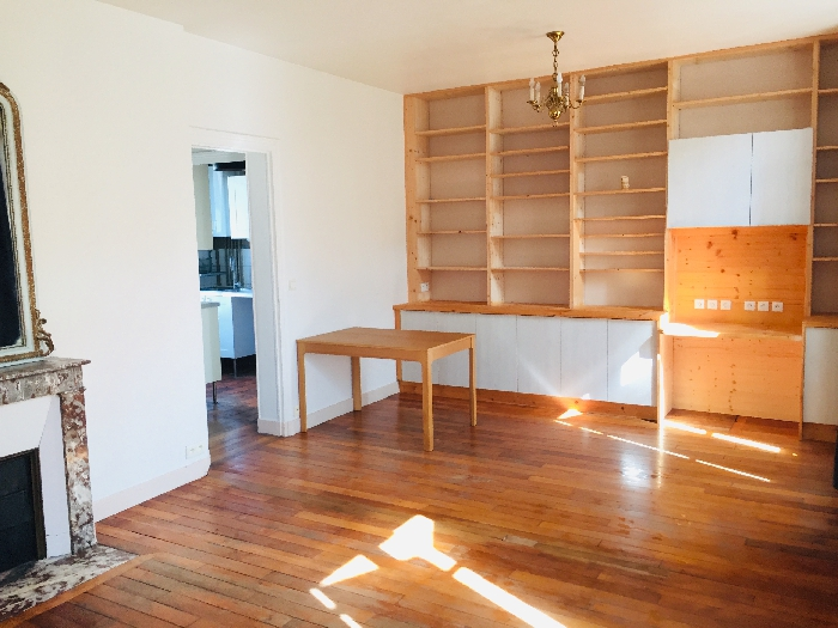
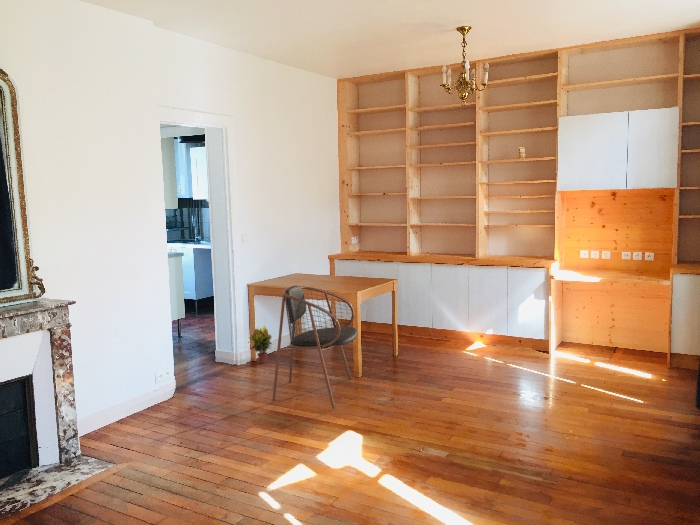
+ dining chair [272,285,359,410]
+ potted plant [248,325,274,364]
